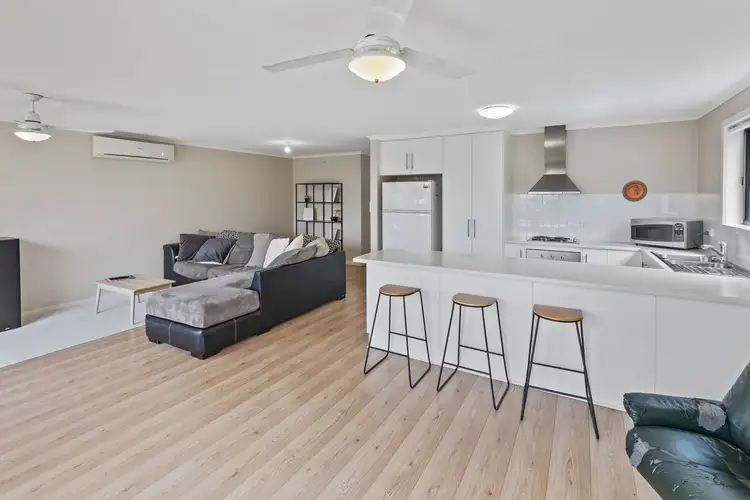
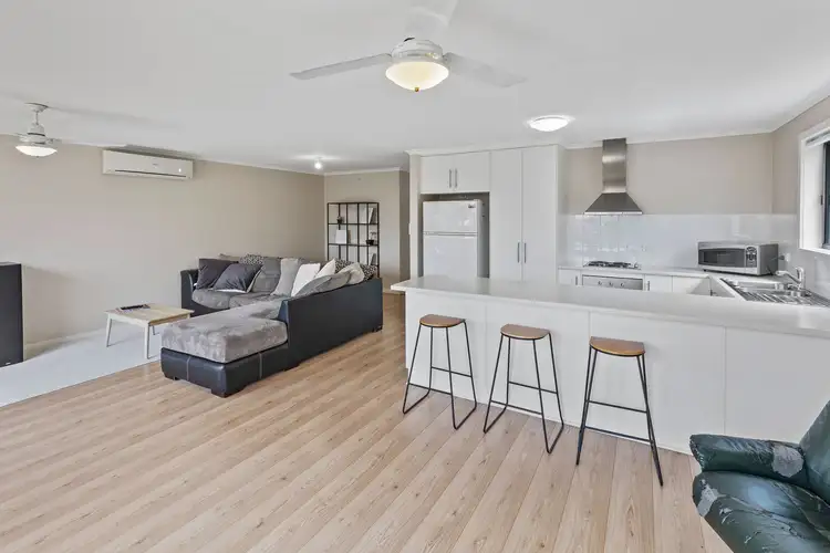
- decorative plate [621,180,648,203]
